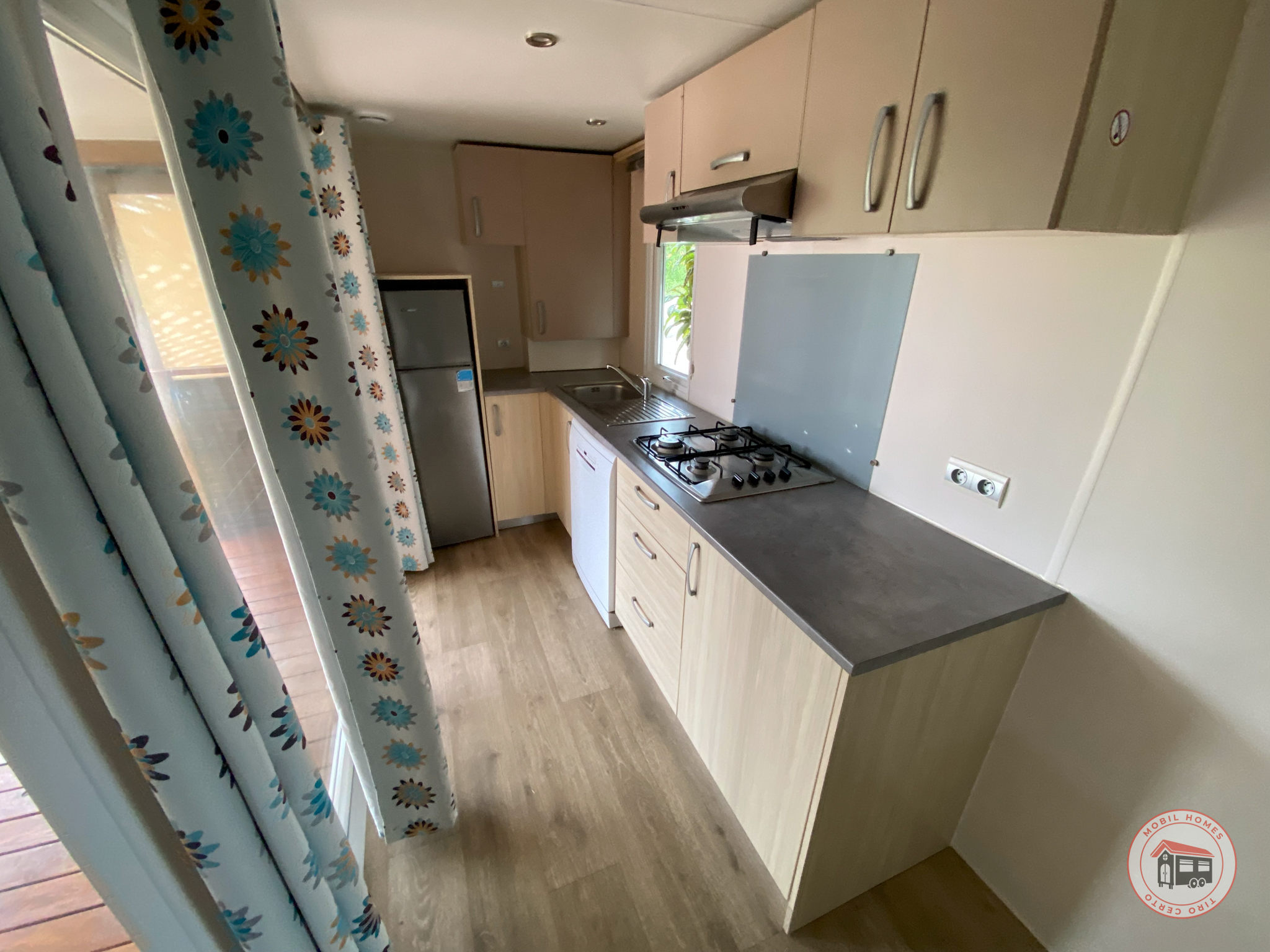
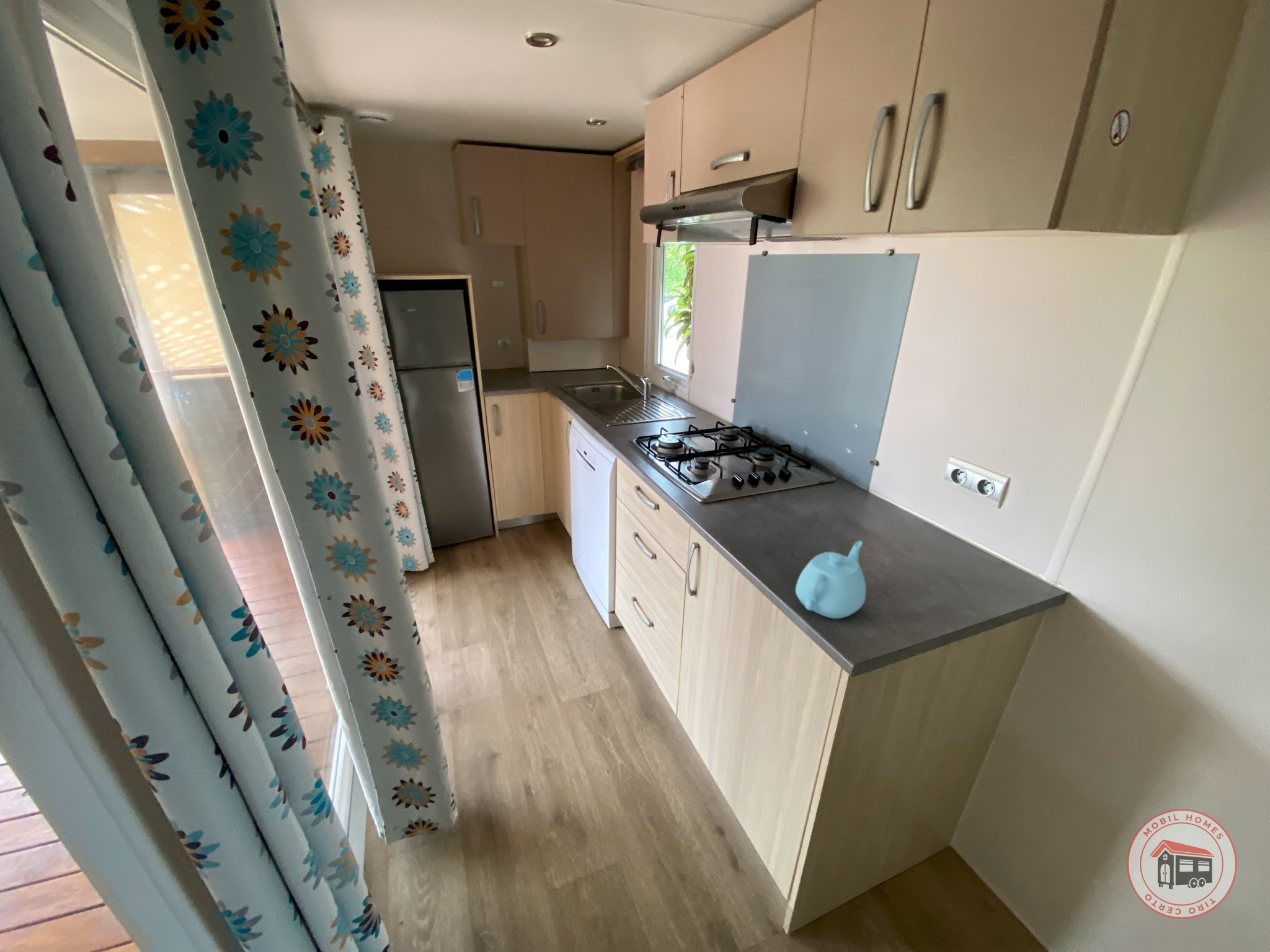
+ teapot [795,540,866,619]
